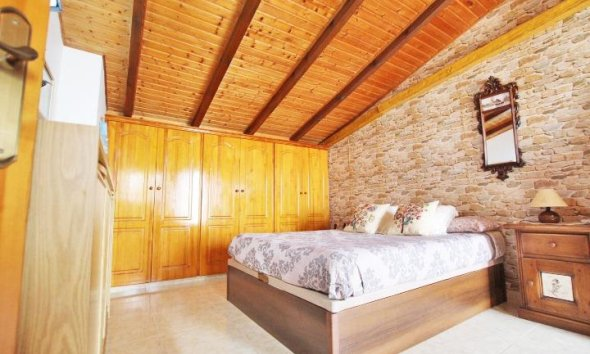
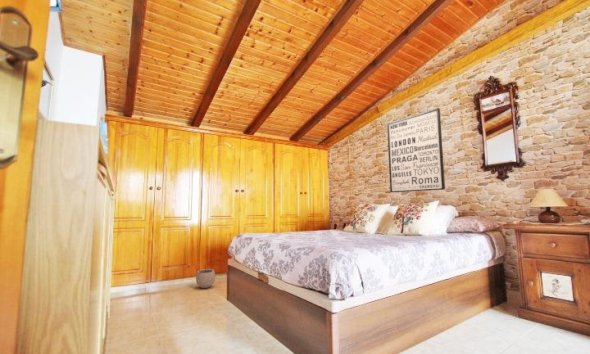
+ wall art [386,107,446,193]
+ plant pot [195,263,216,289]
